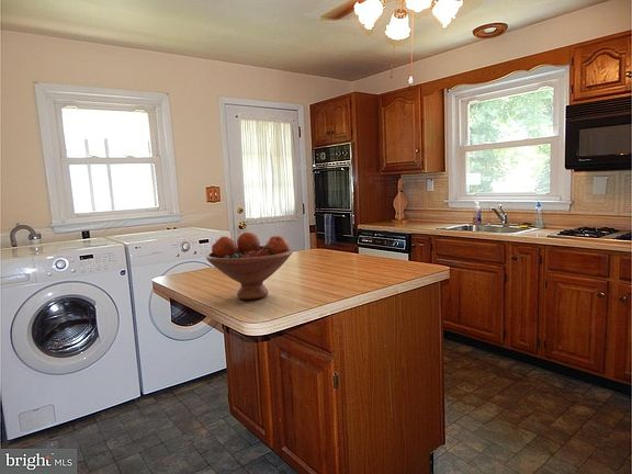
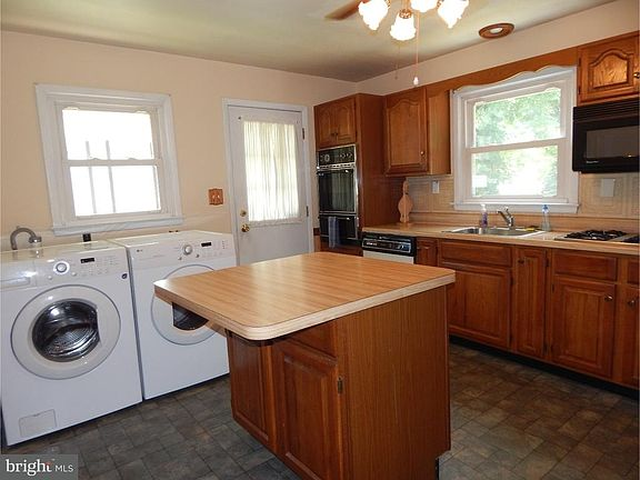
- fruit bowl [205,232,293,301]
